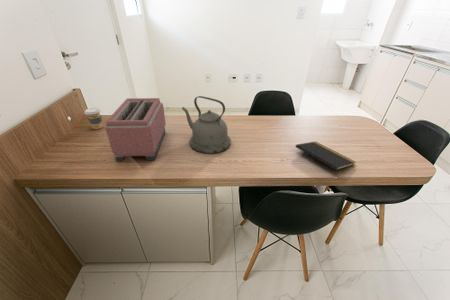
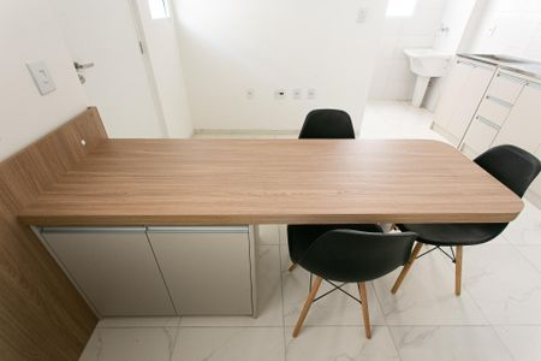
- notepad [294,140,357,176]
- coffee cup [84,107,103,130]
- kettle [181,95,232,155]
- toaster [104,97,167,162]
